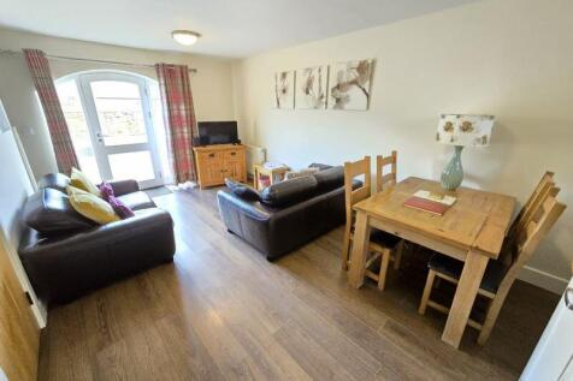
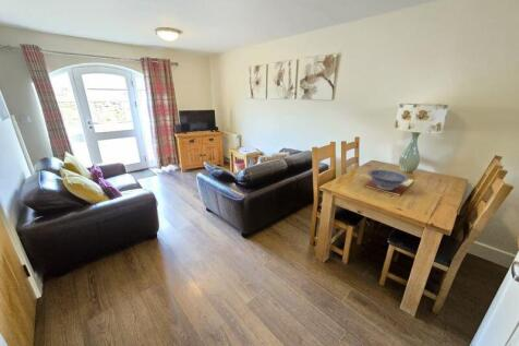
+ decorative bowl [367,168,410,191]
